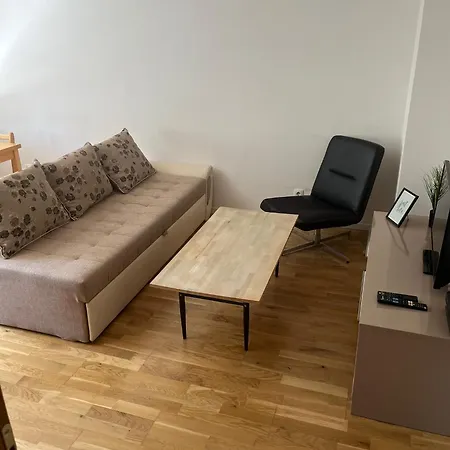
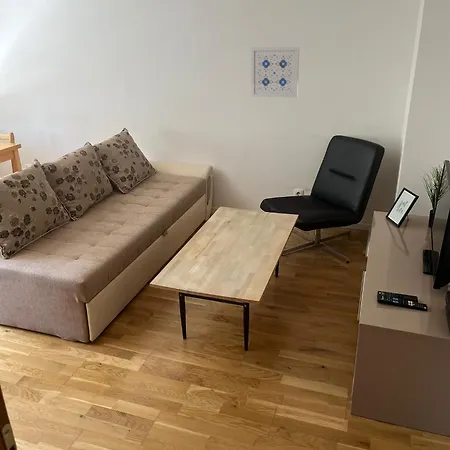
+ wall art [250,46,300,98]
